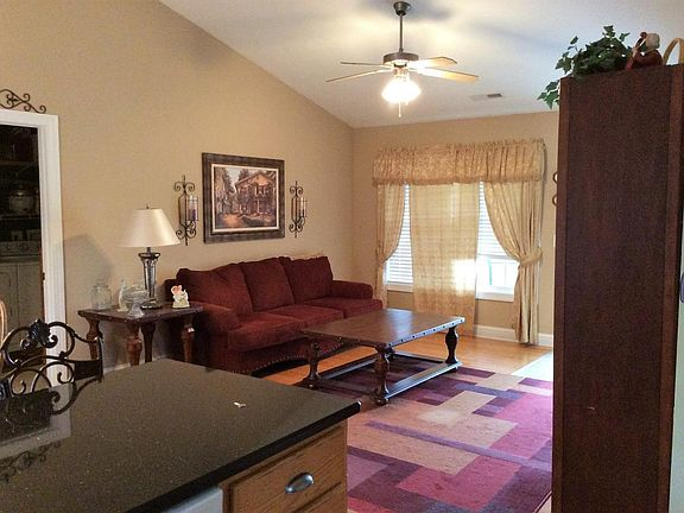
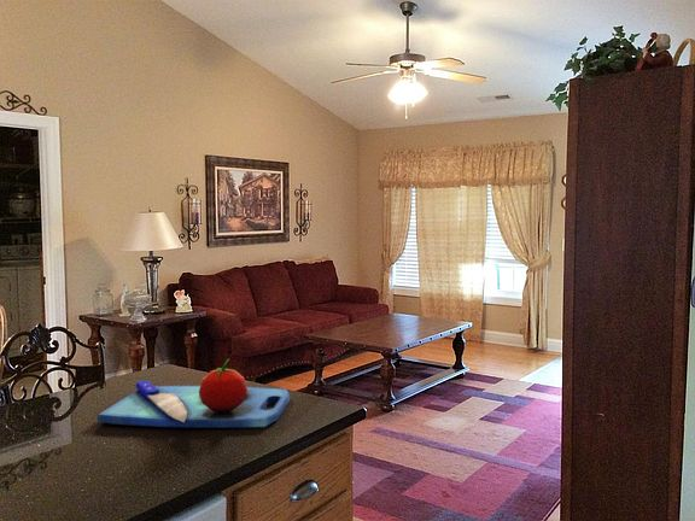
+ chopping board [97,358,291,429]
